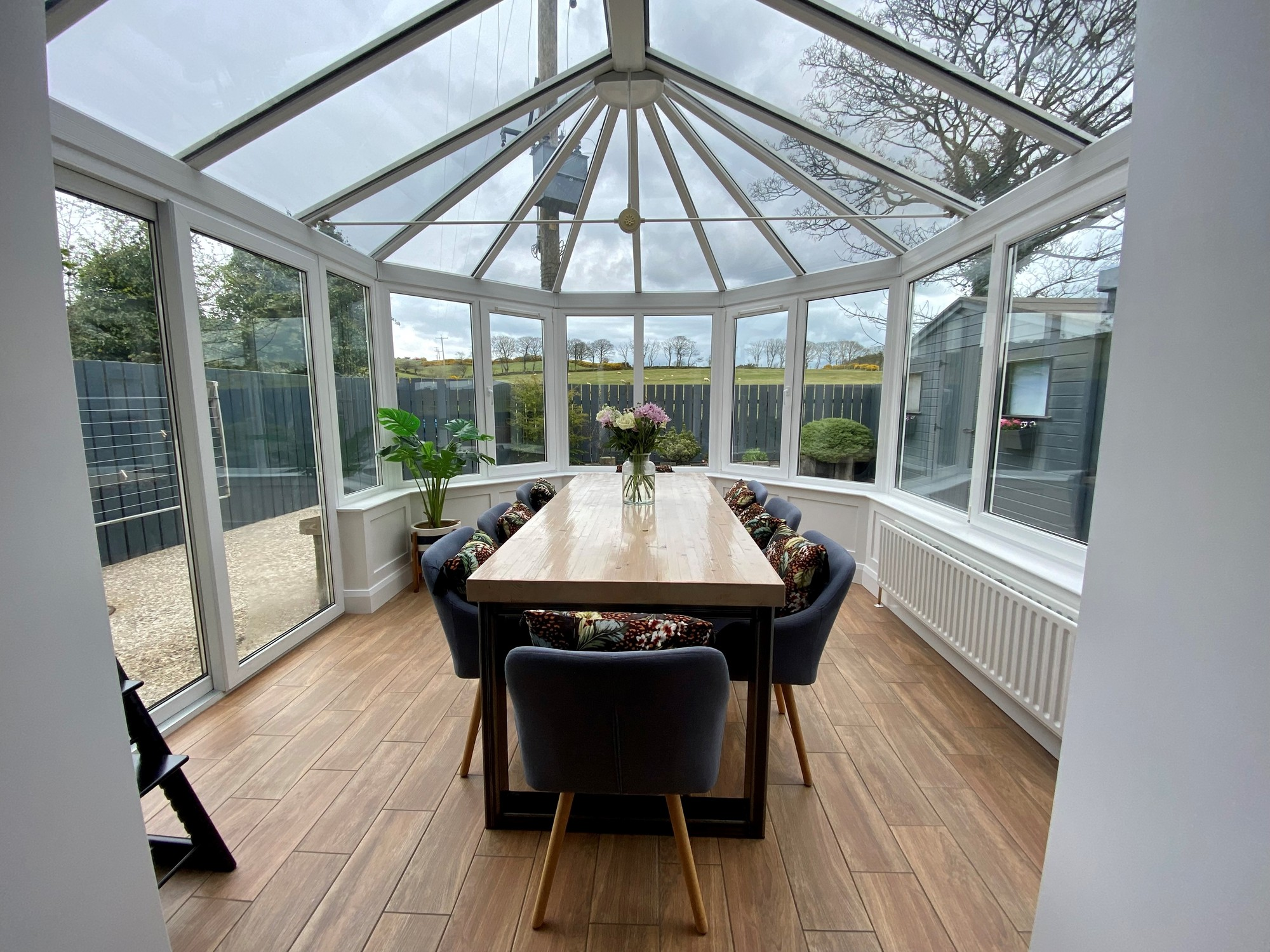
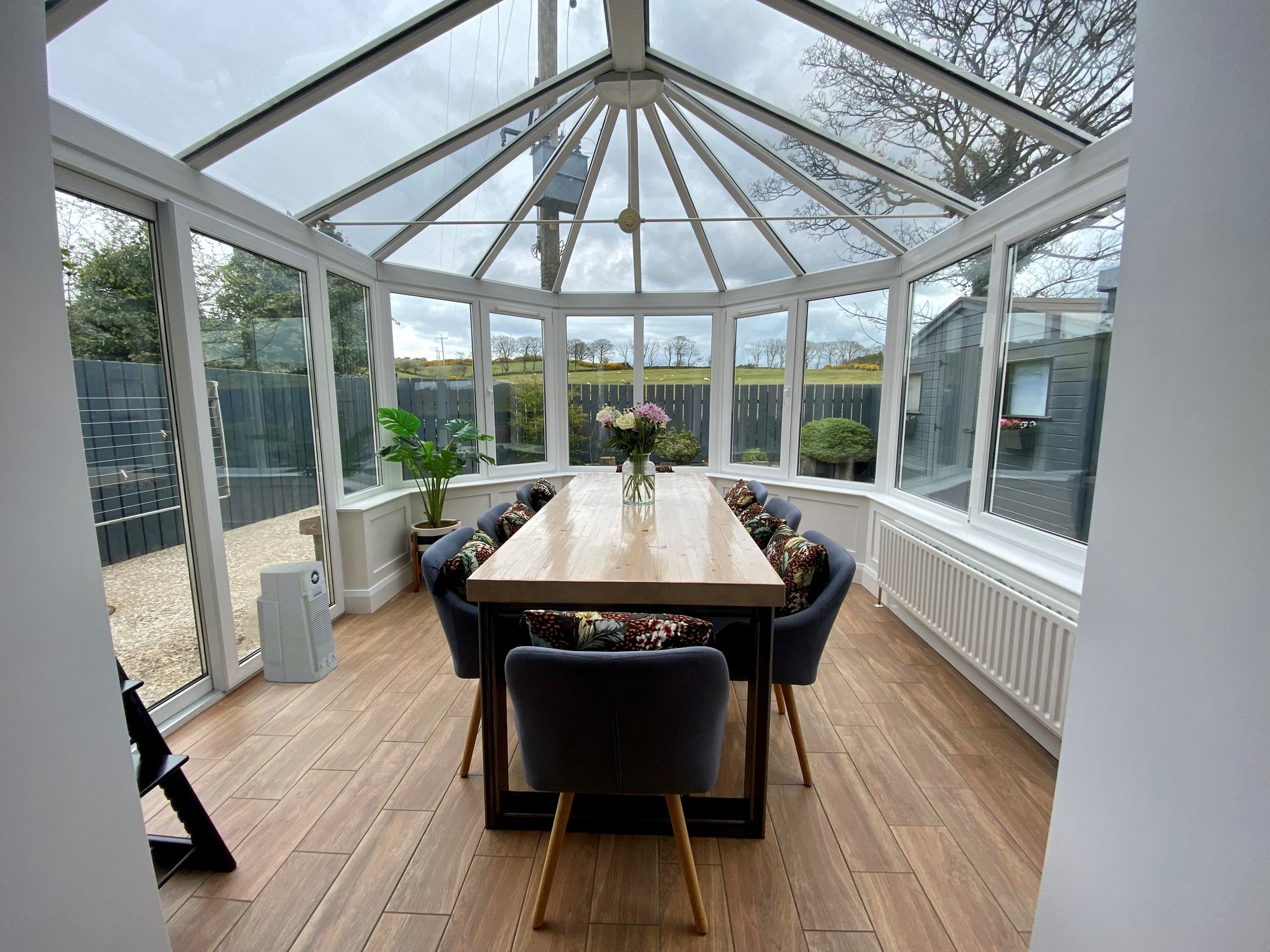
+ air purifier [256,560,338,683]
